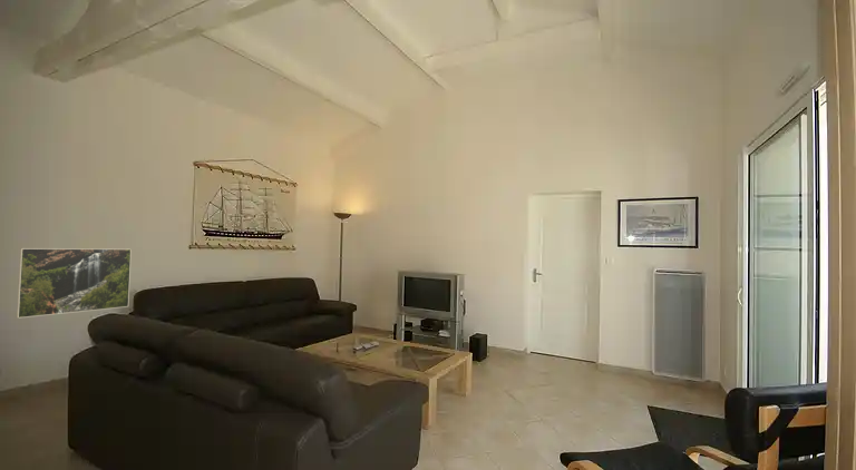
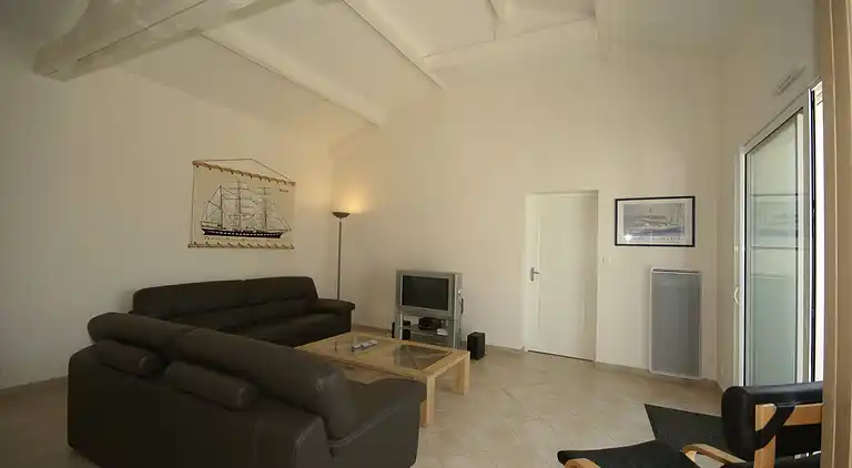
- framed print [16,247,133,320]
